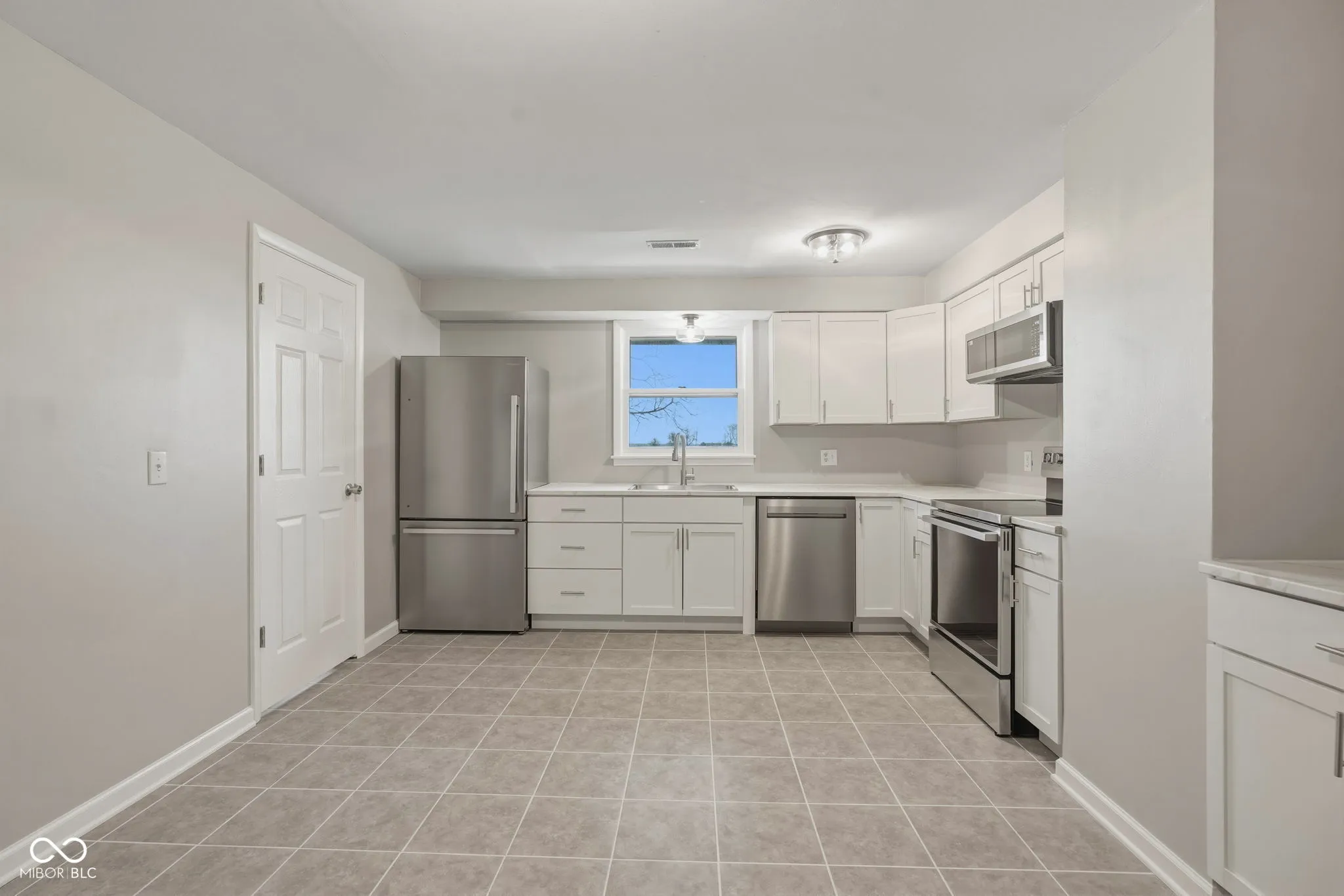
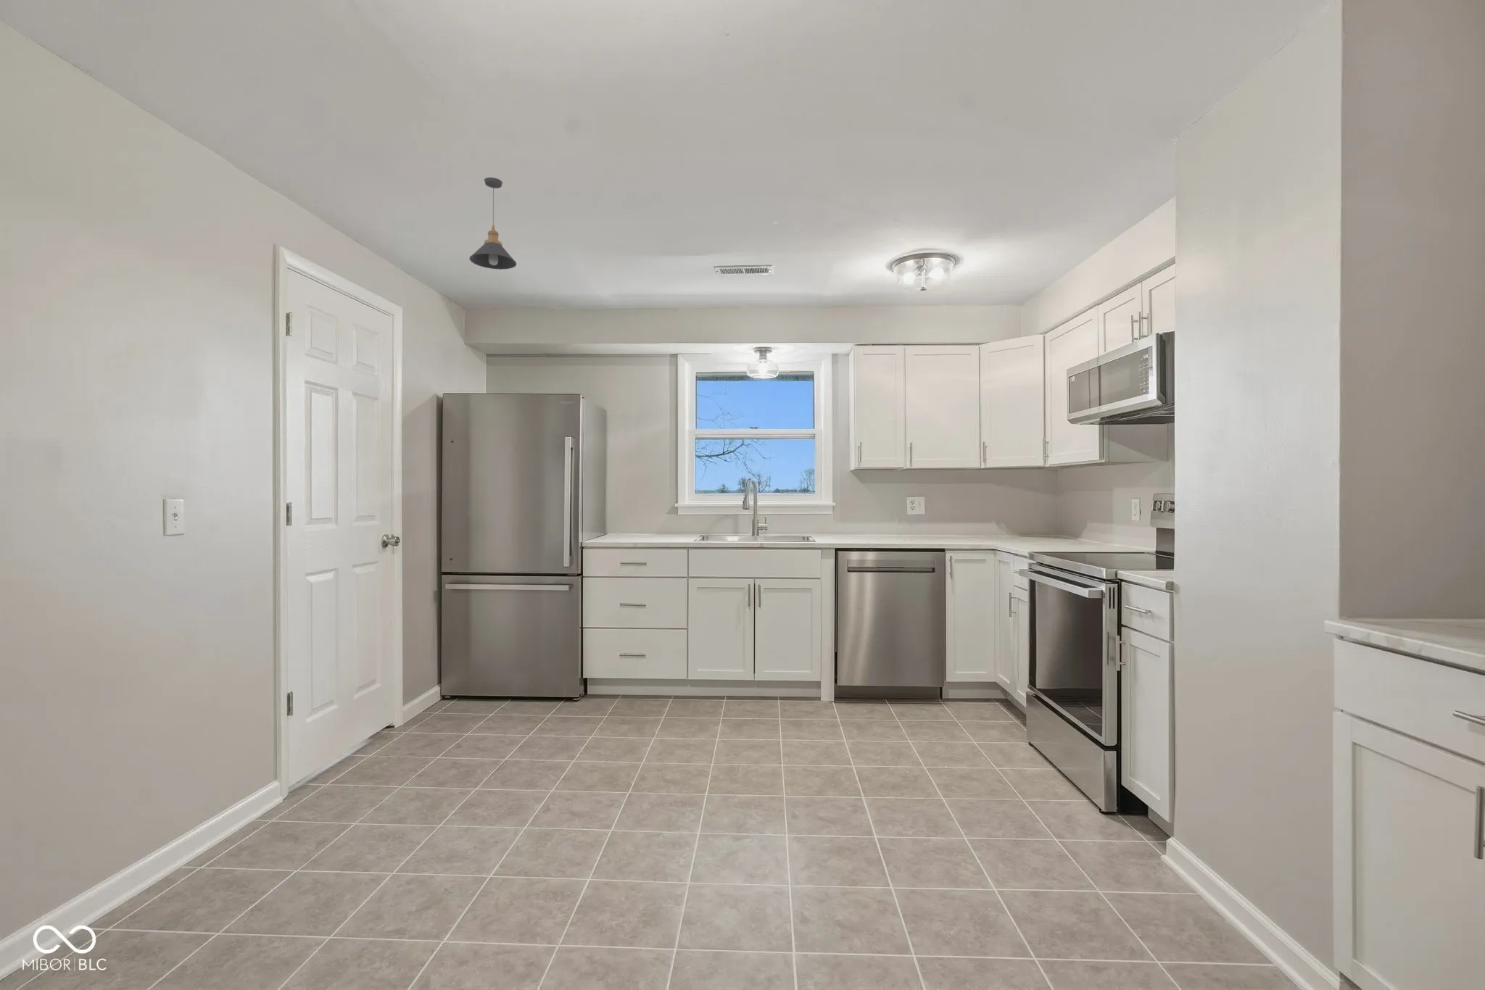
+ pendant light [468,177,517,271]
